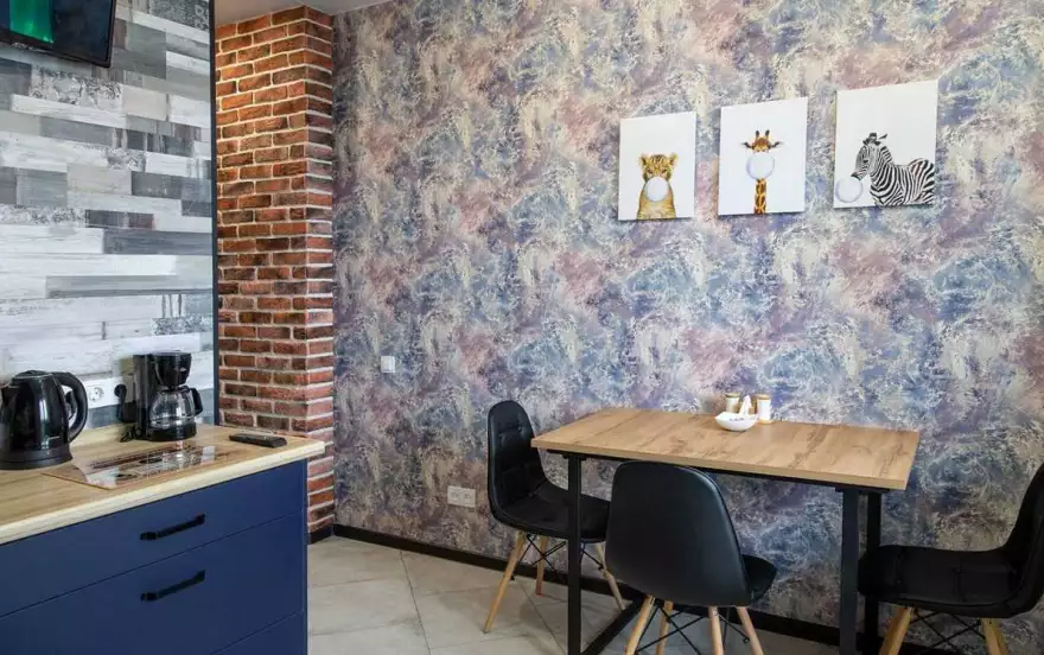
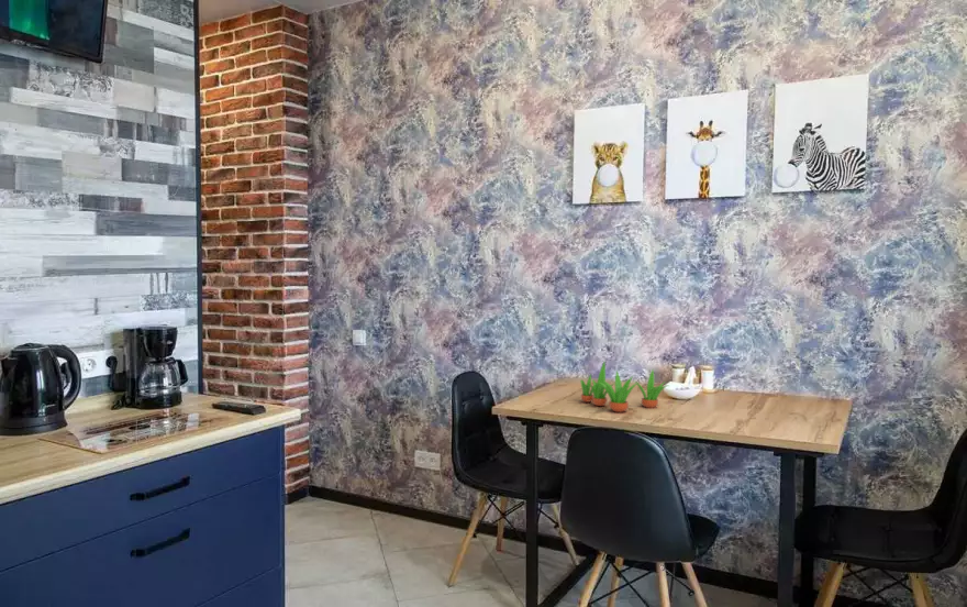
+ succulent plant [579,361,669,413]
